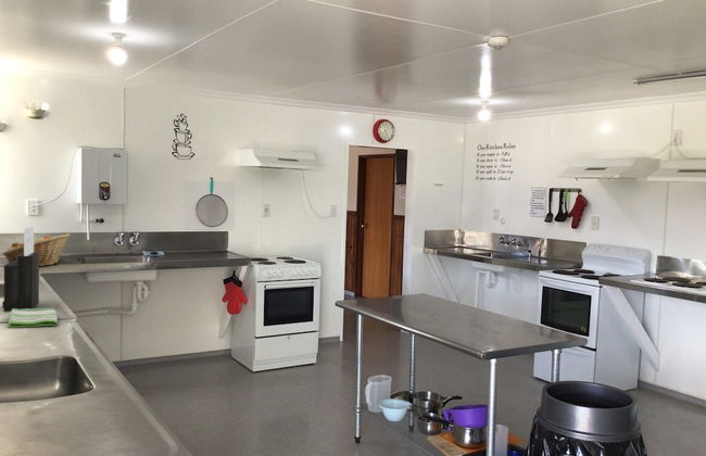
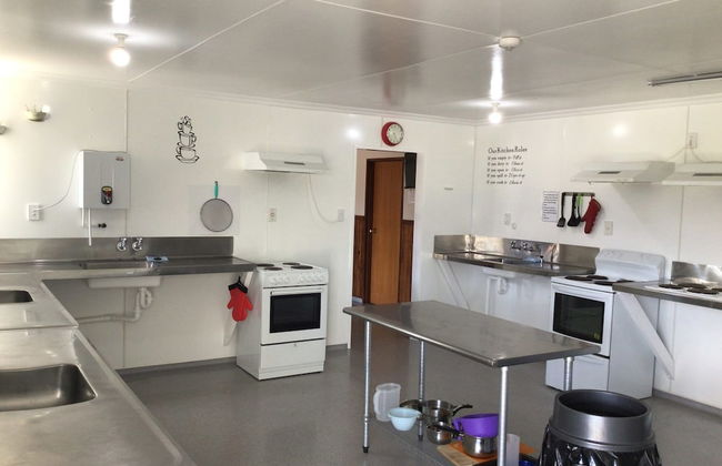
- fruit basket [1,232,72,267]
- dish towel [7,307,59,329]
- knife block [1,225,40,313]
